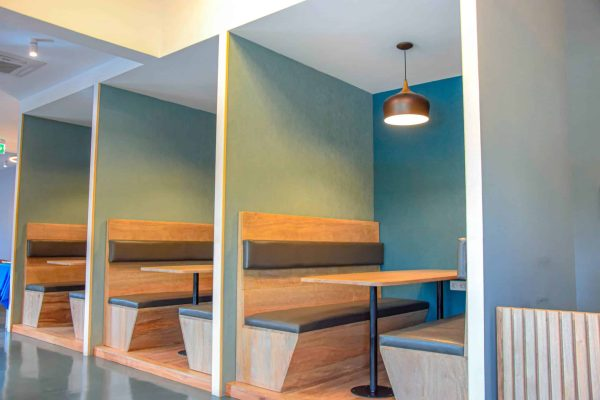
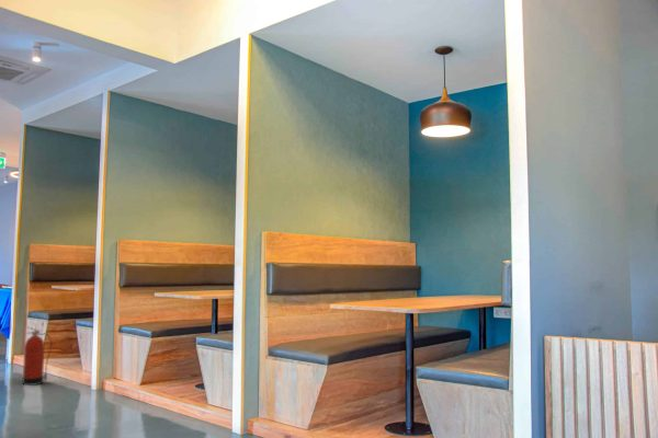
+ fire extinguisher [21,326,53,387]
